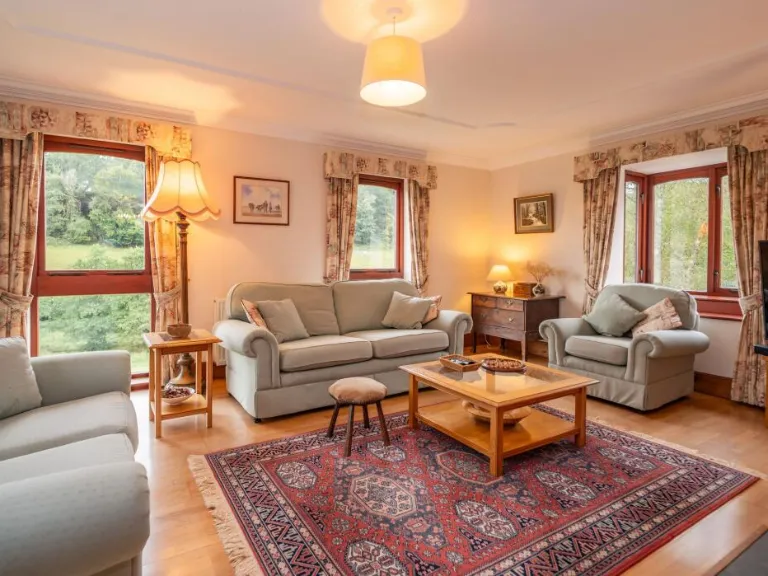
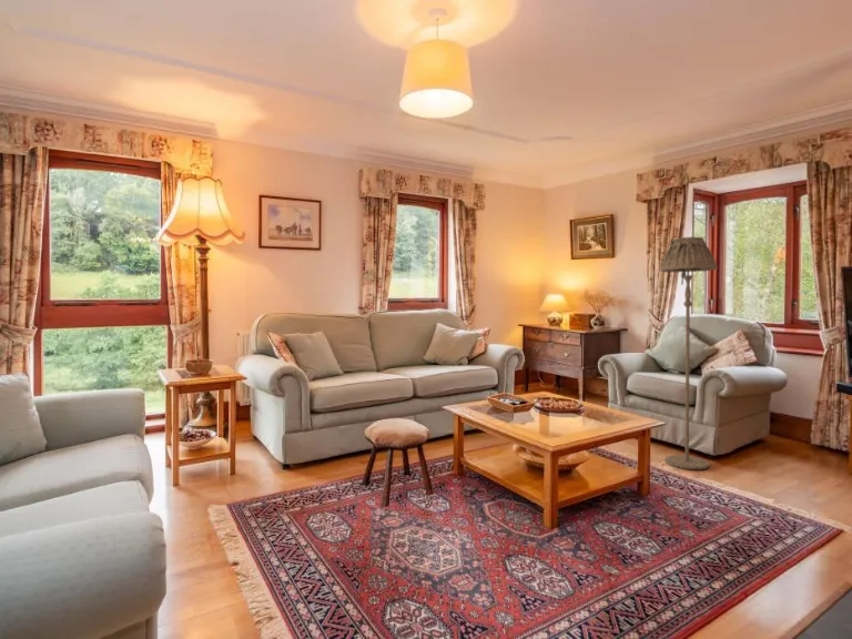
+ floor lamp [659,236,718,470]
